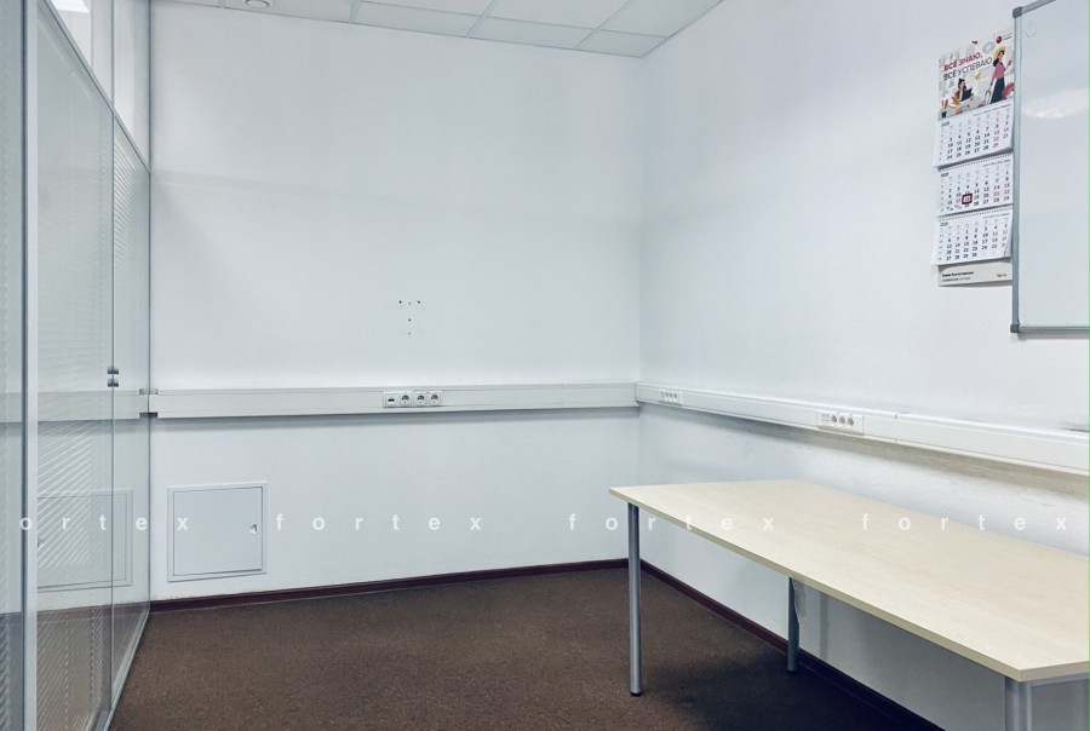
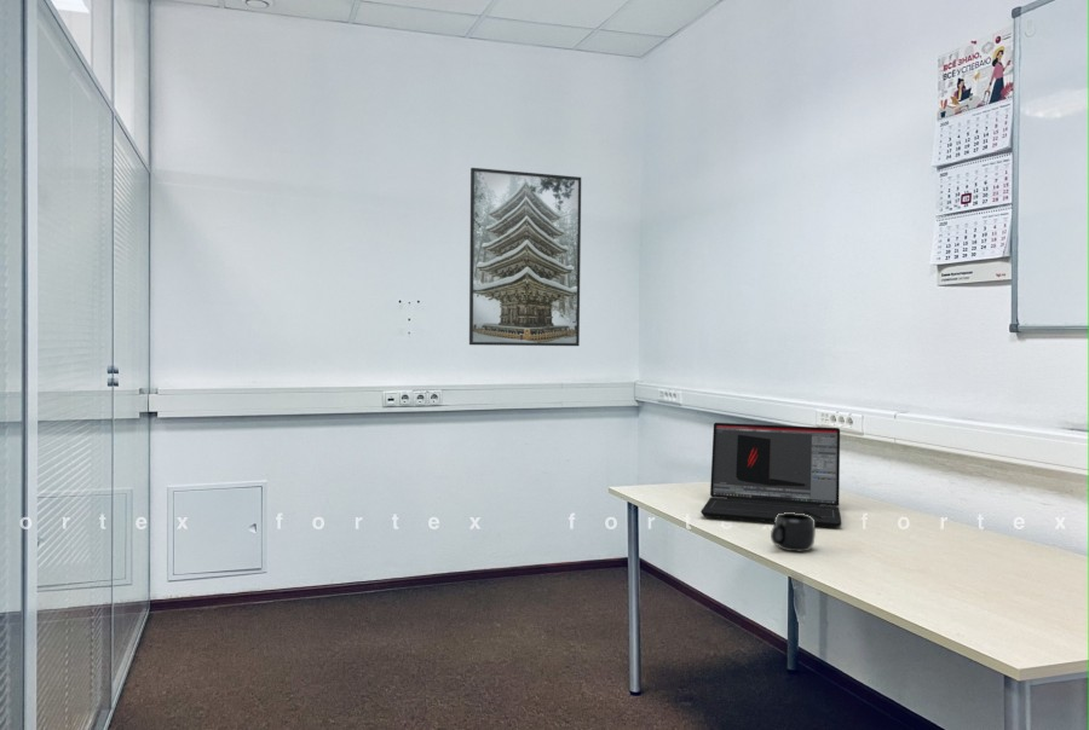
+ laptop [699,422,842,528]
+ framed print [468,167,582,347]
+ mug [770,512,817,552]
